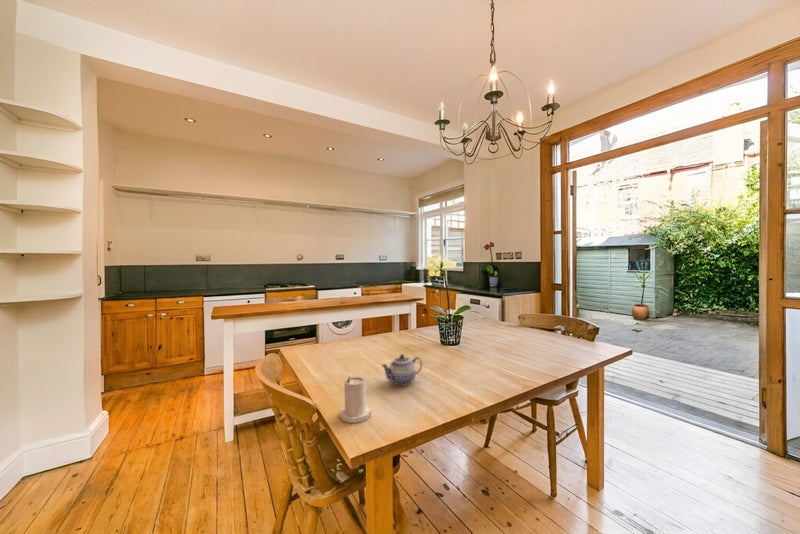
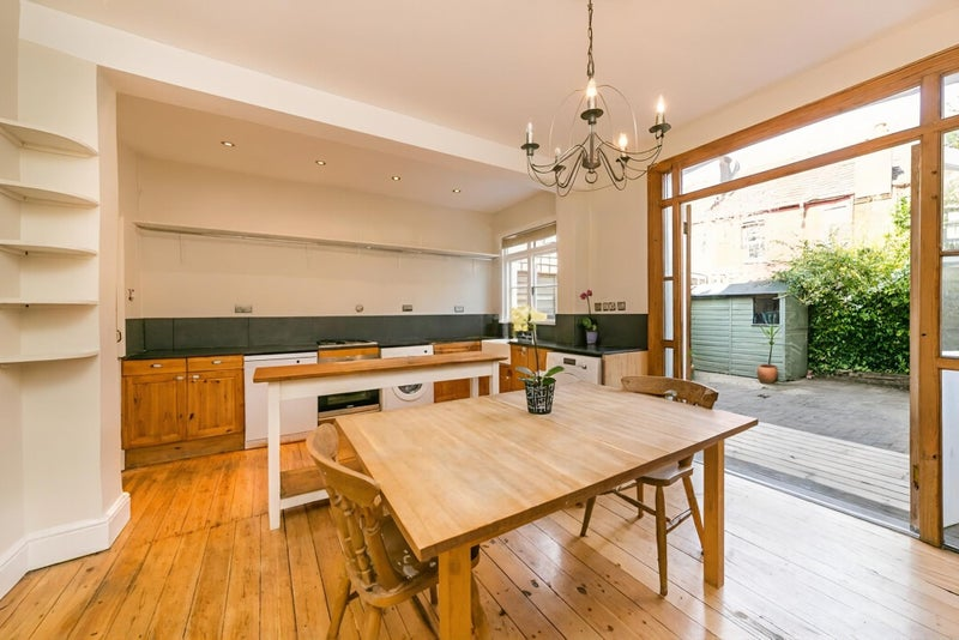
- teapot [380,353,423,387]
- candle [339,375,372,424]
